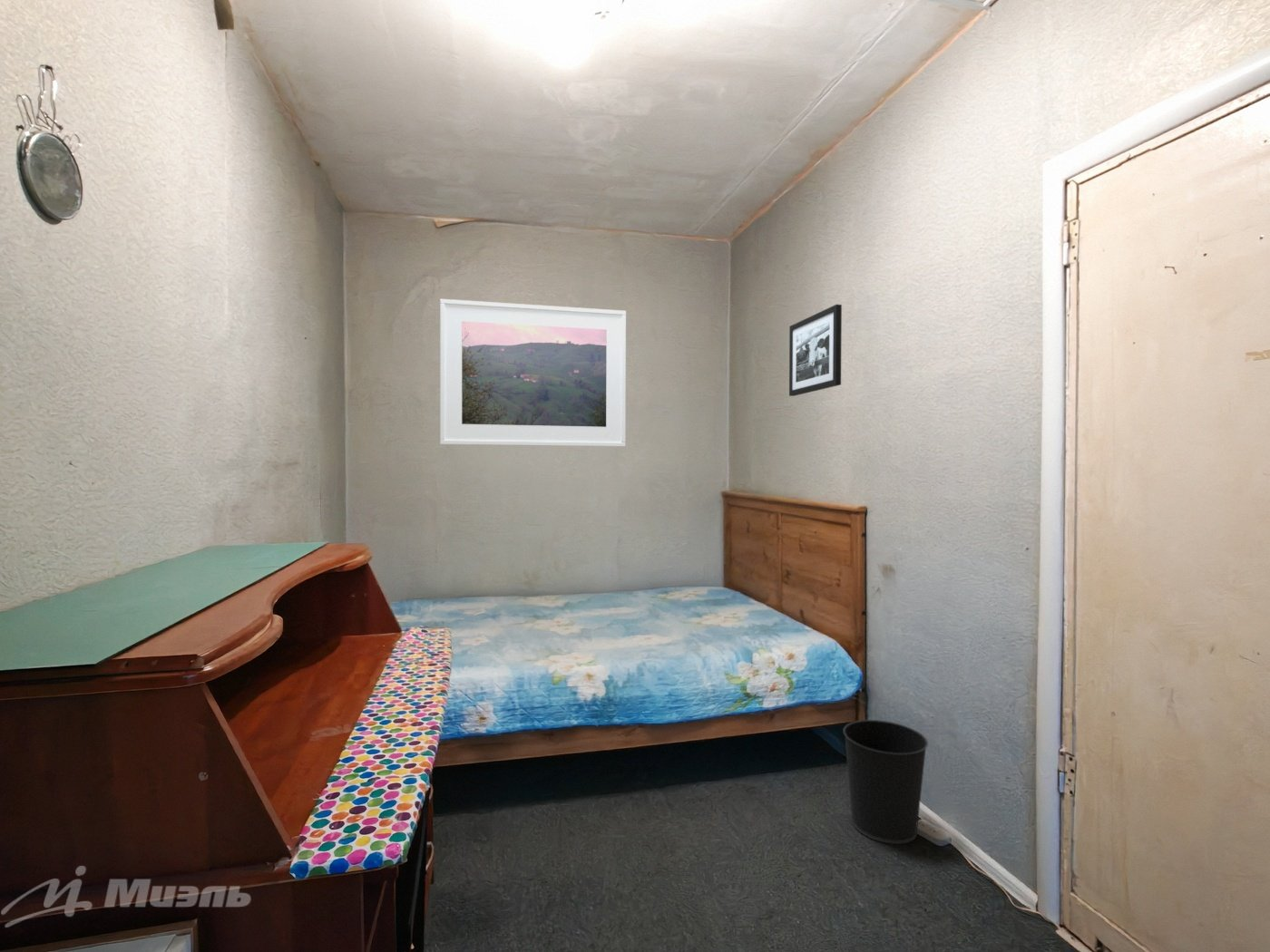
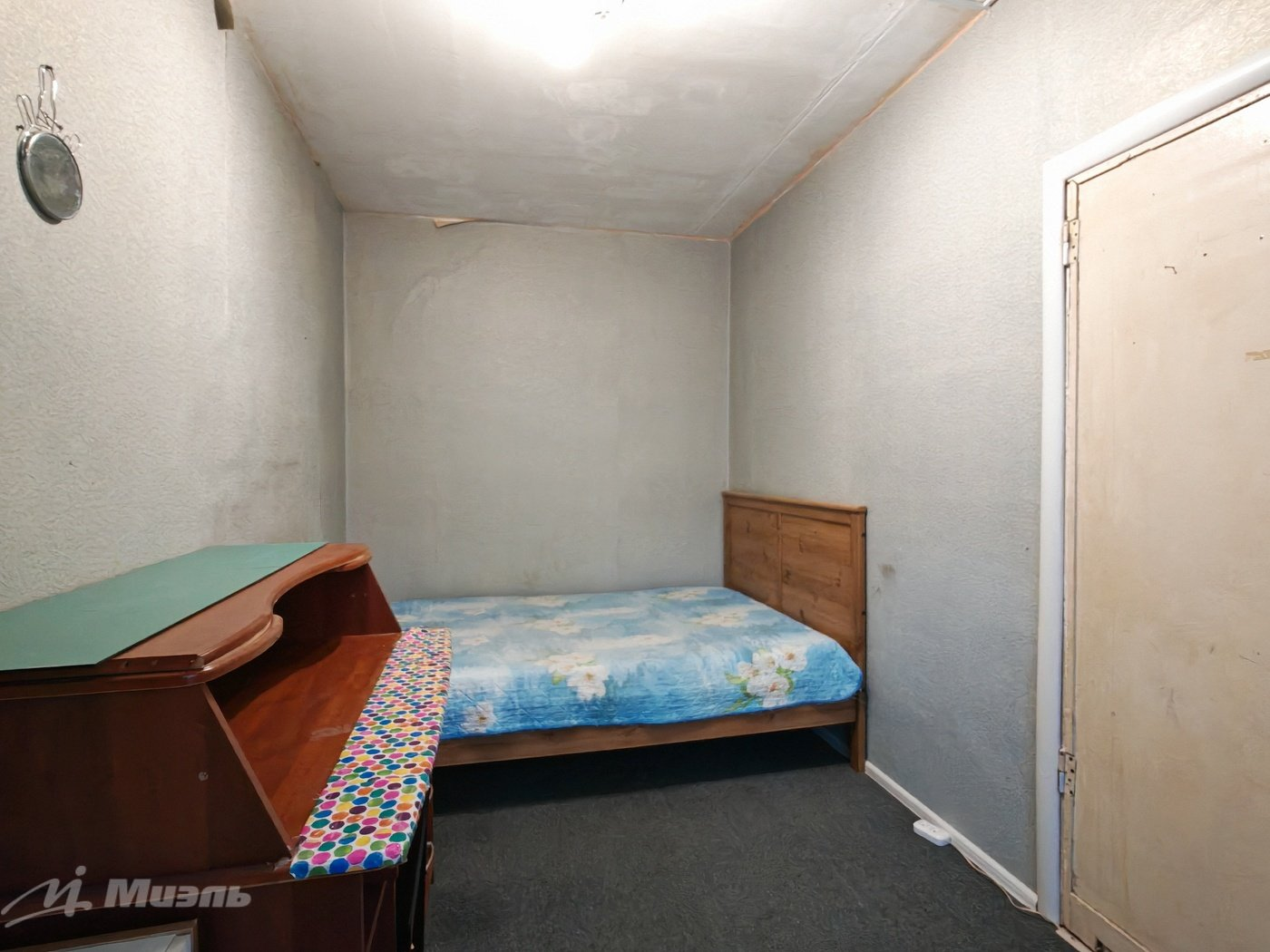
- picture frame [788,304,843,397]
- wastebasket [842,719,929,845]
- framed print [439,298,627,448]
